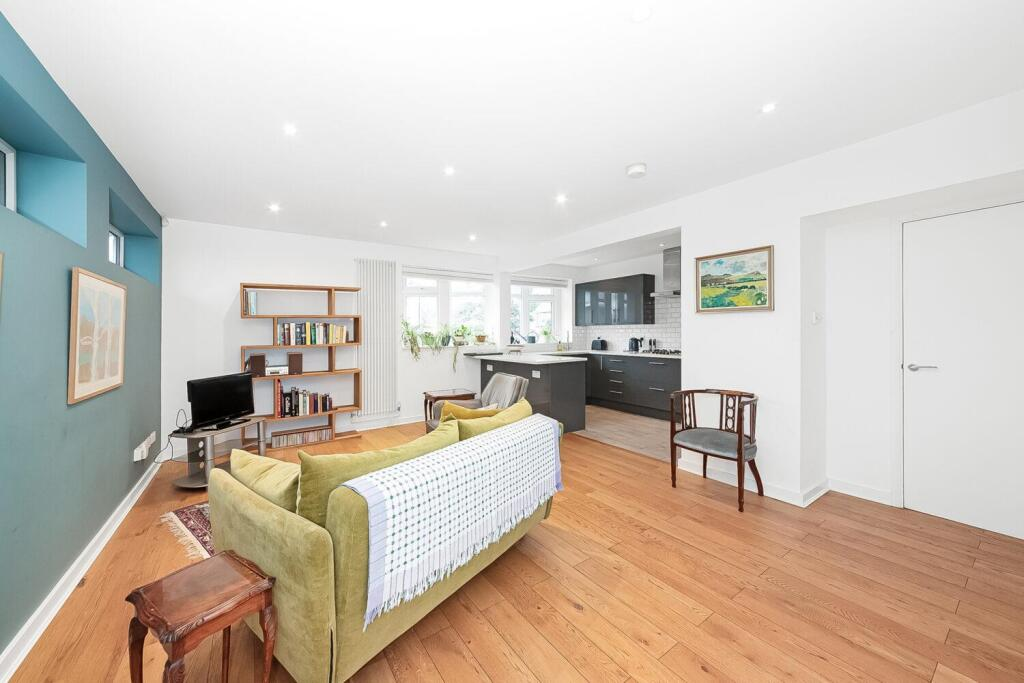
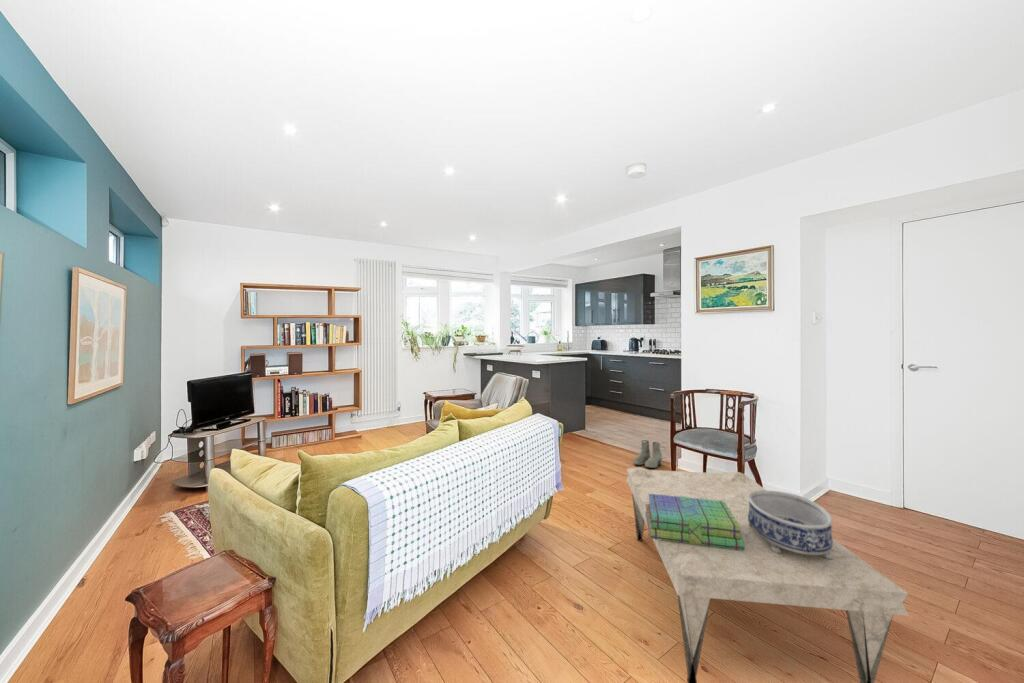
+ coffee table [626,466,910,683]
+ boots [632,439,663,469]
+ stack of books [645,494,745,550]
+ decorative bowl [748,490,834,560]
